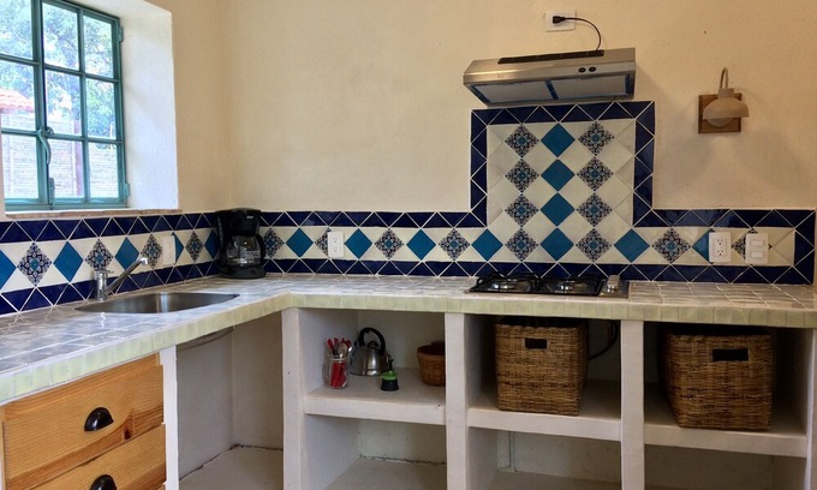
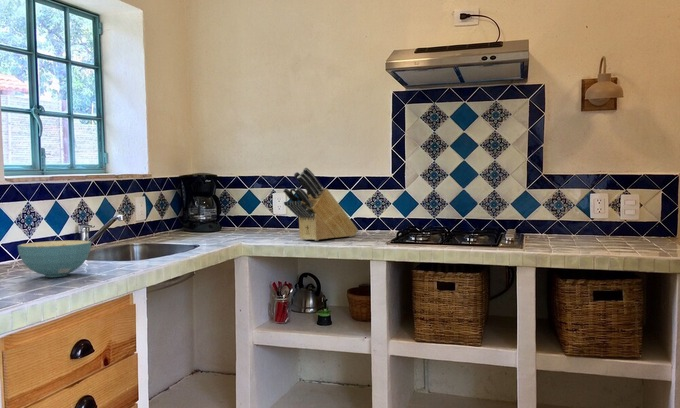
+ knife block [282,167,359,242]
+ cereal bowl [17,240,92,278]
